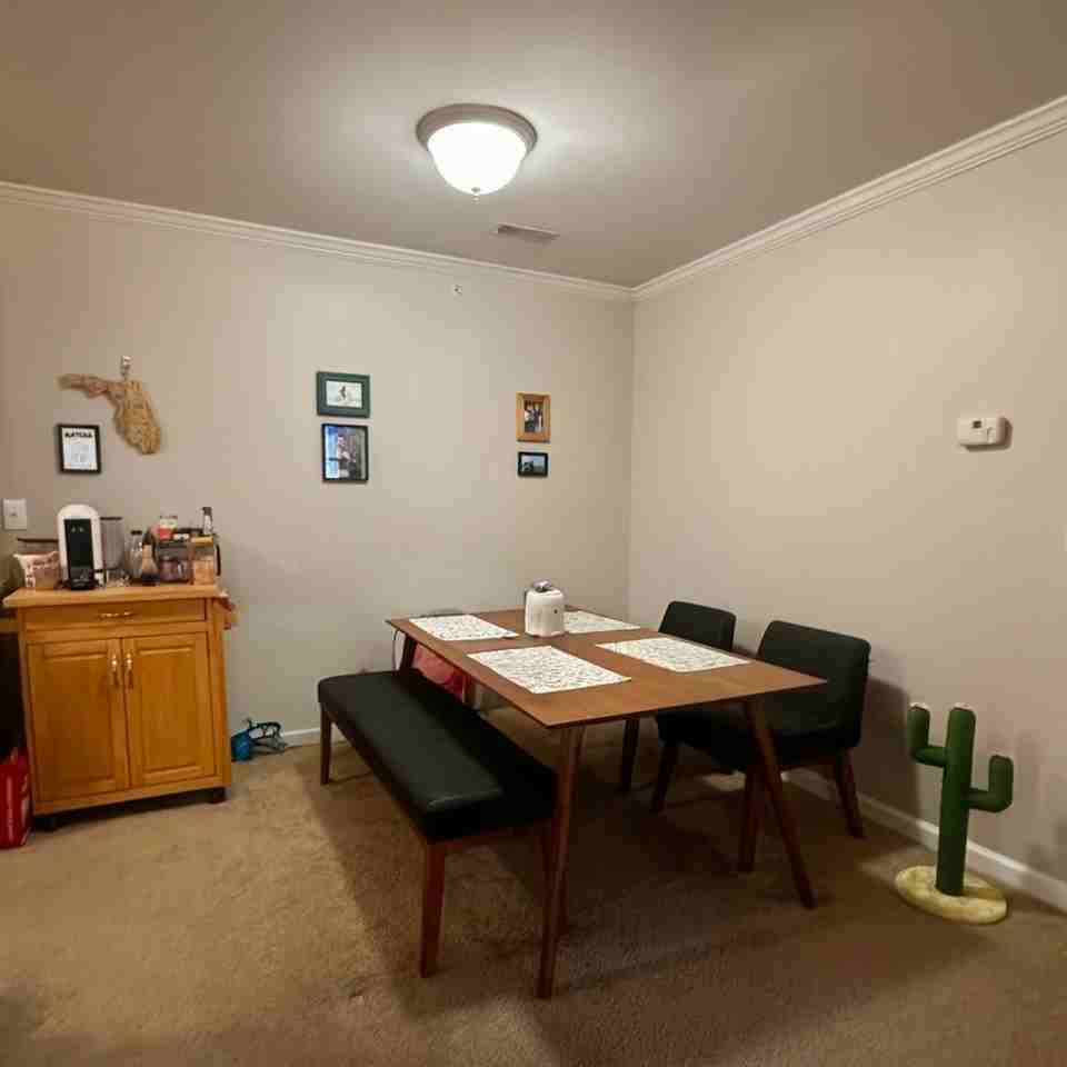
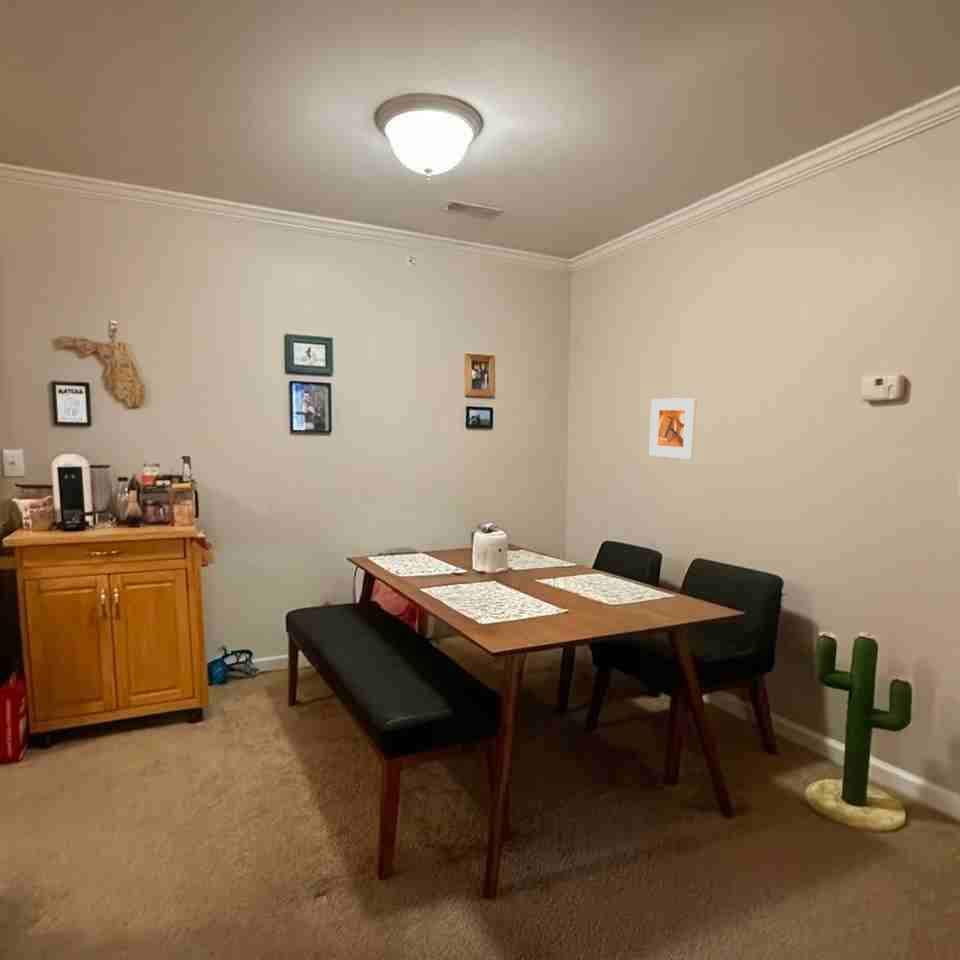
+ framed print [648,397,698,460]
